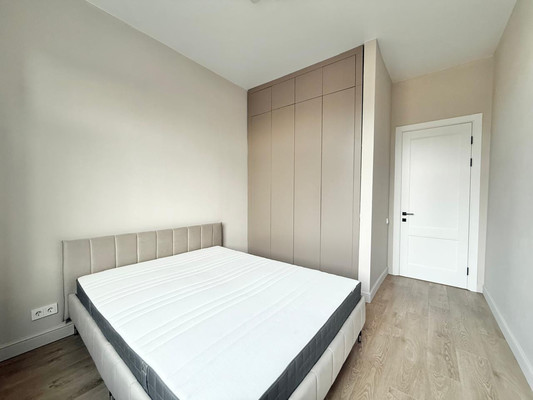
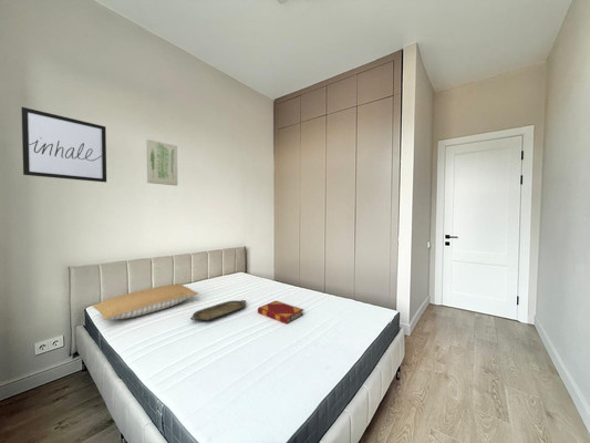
+ serving tray [189,299,247,322]
+ pillow [91,284,199,321]
+ hardback book [257,300,304,324]
+ wall art [145,138,178,187]
+ wall art [20,106,107,184]
